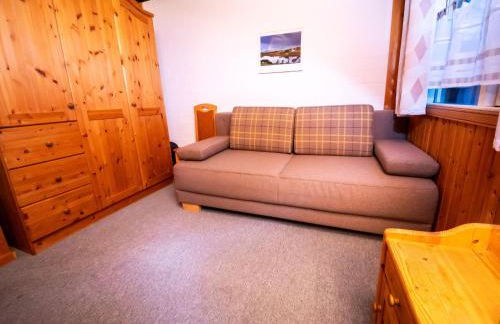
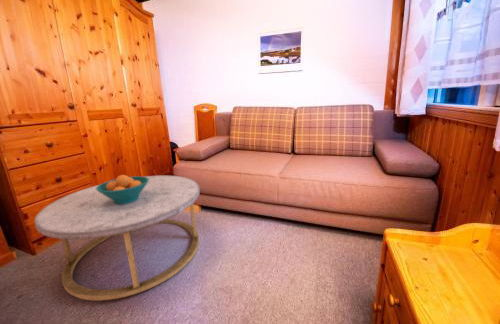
+ coffee table [33,175,201,302]
+ fruit bowl [96,174,149,204]
